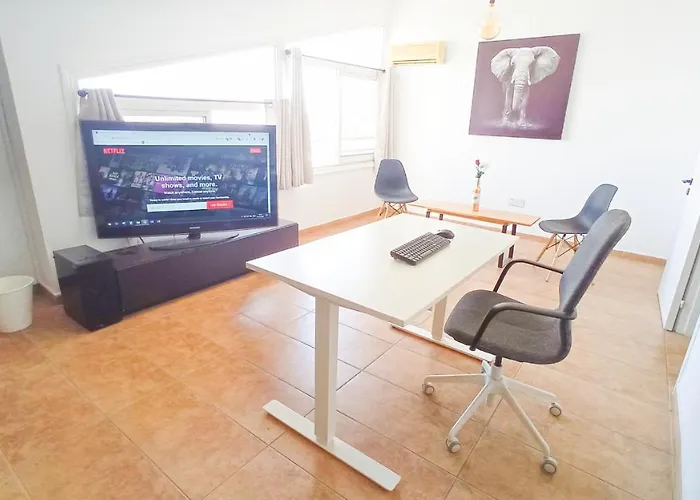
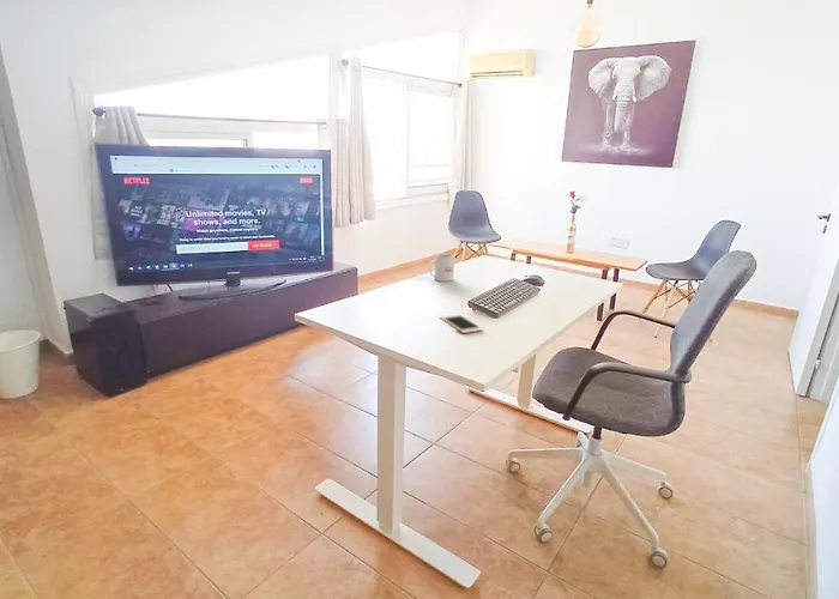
+ cell phone [439,313,484,334]
+ mug [428,252,455,283]
